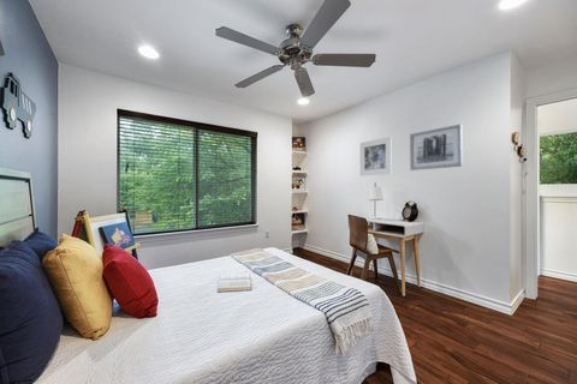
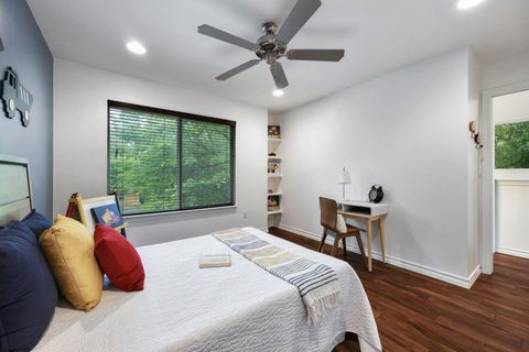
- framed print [359,136,393,178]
- wall art [409,122,464,172]
